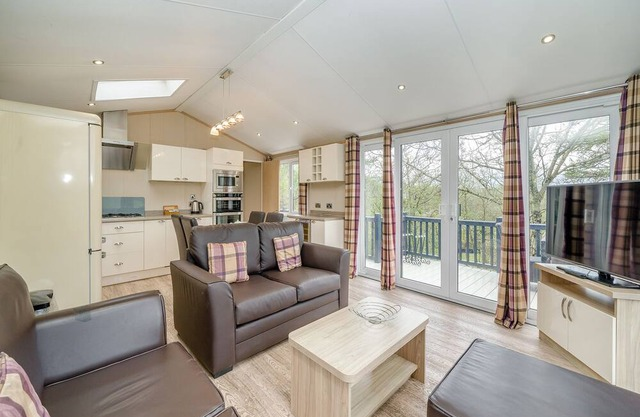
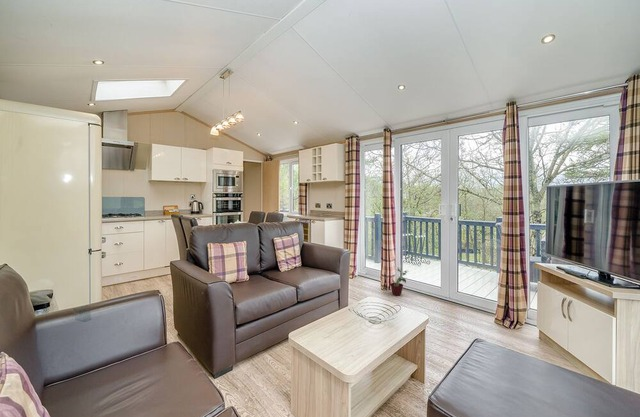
+ potted plant [388,266,408,297]
